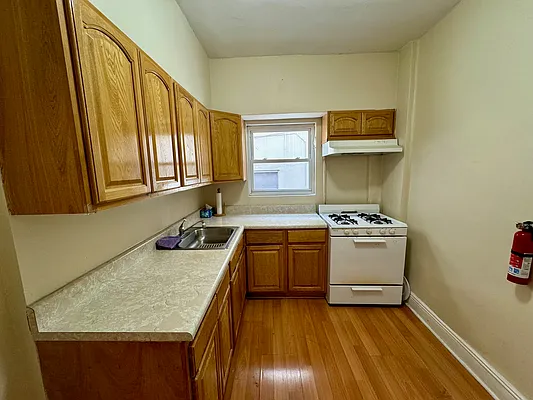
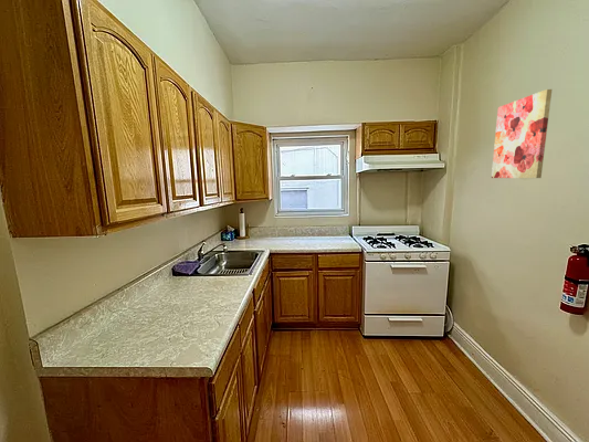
+ wall art [491,88,553,179]
